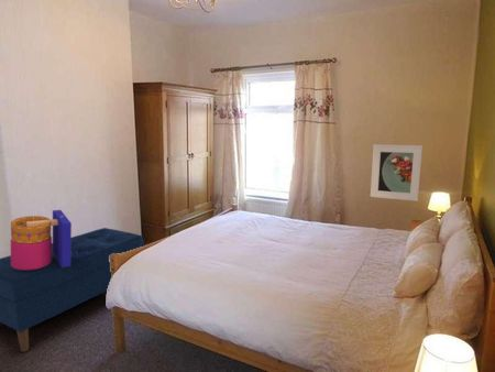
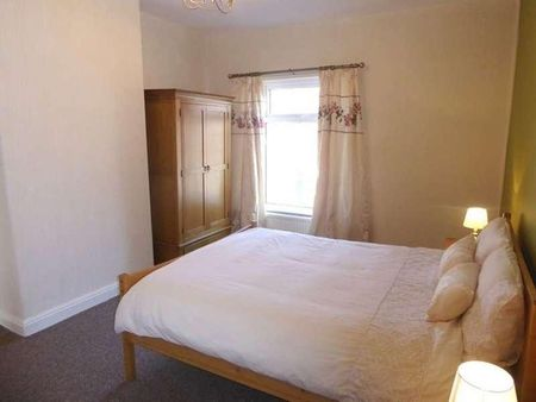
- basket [10,209,73,270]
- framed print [370,143,424,203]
- bench [0,227,145,353]
